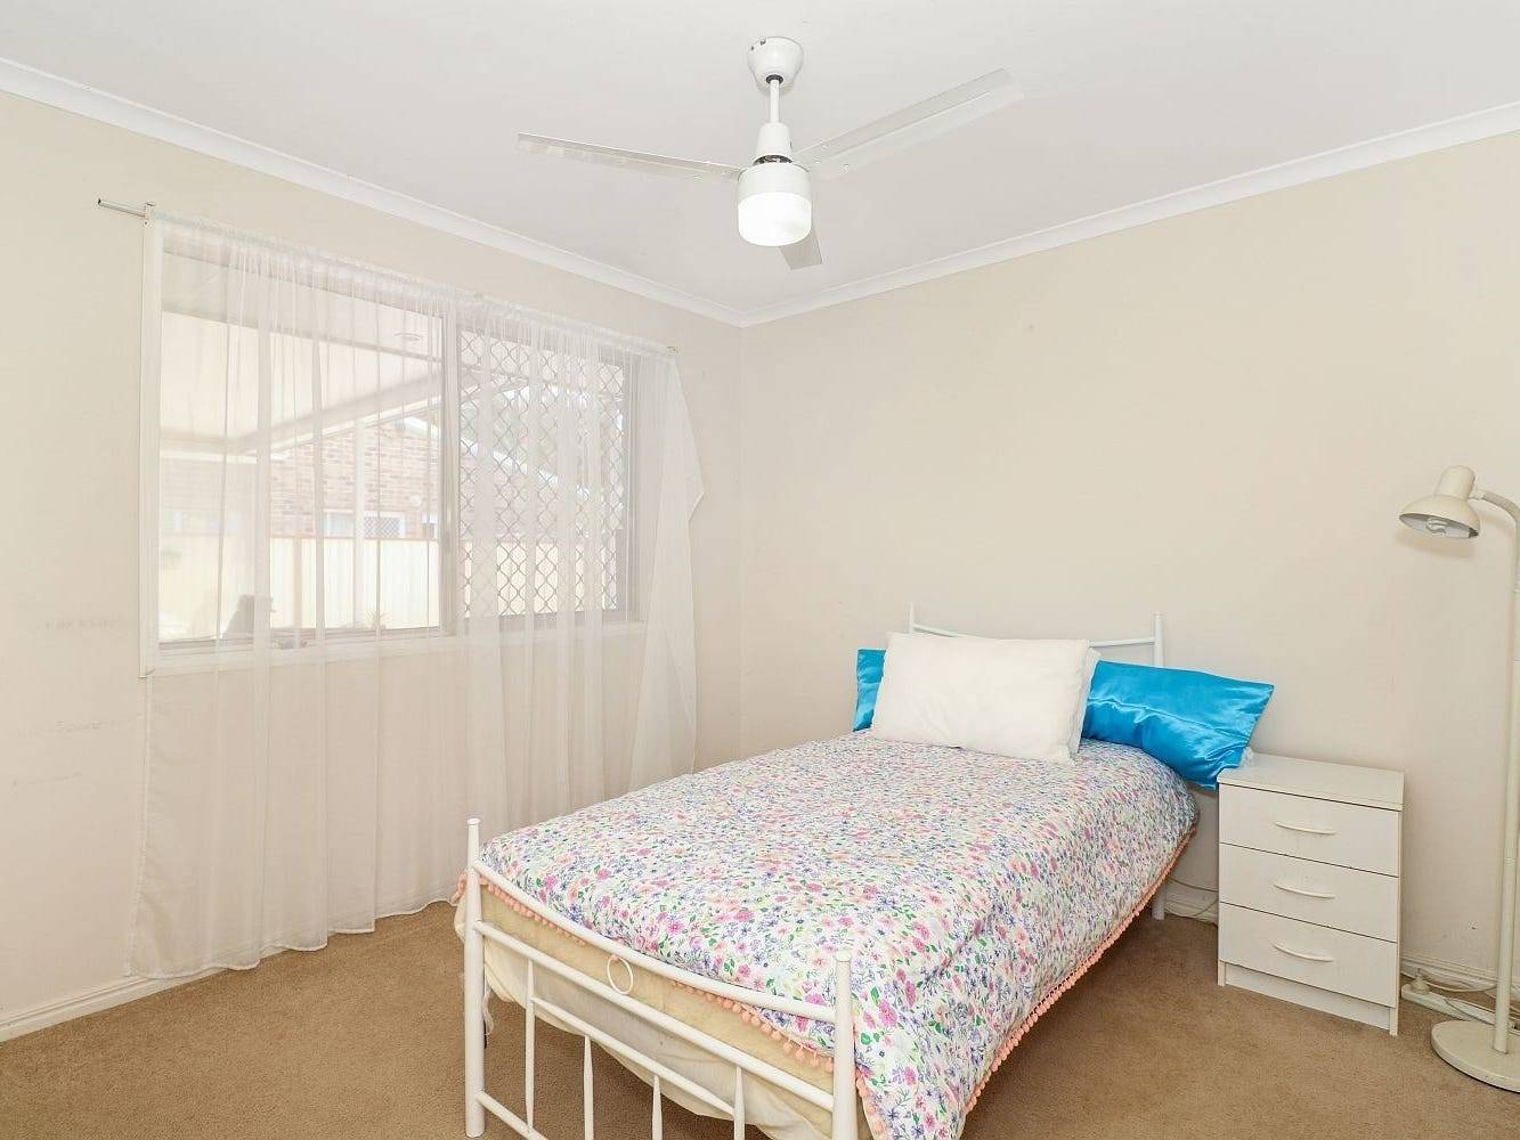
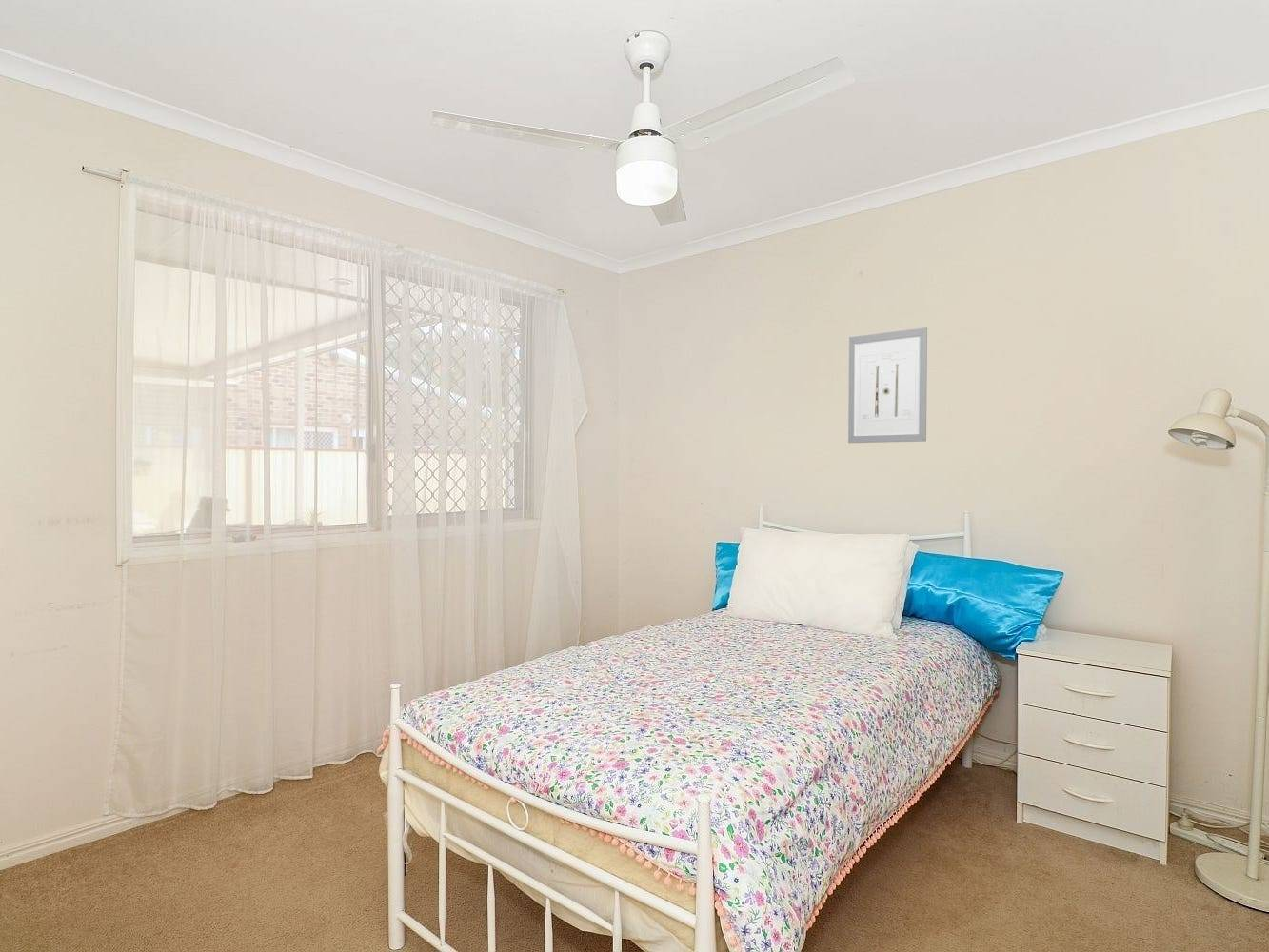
+ wall art [847,327,928,444]
